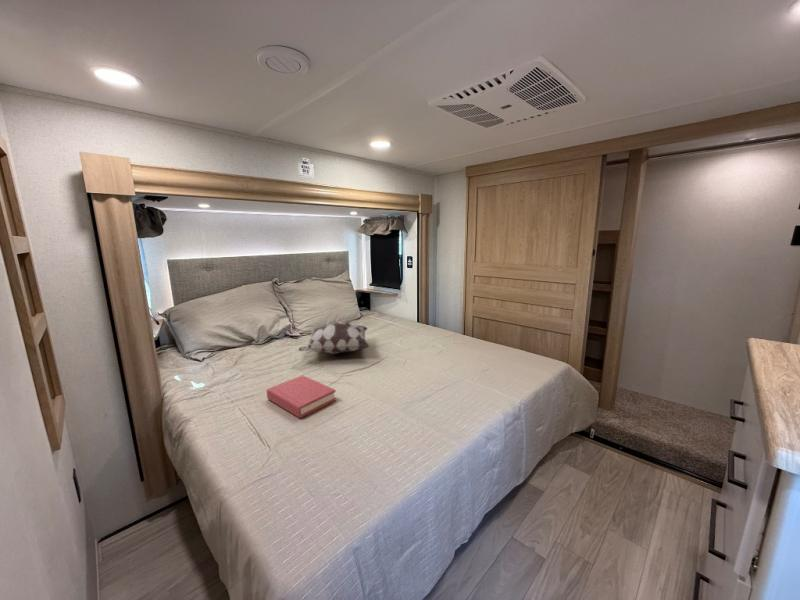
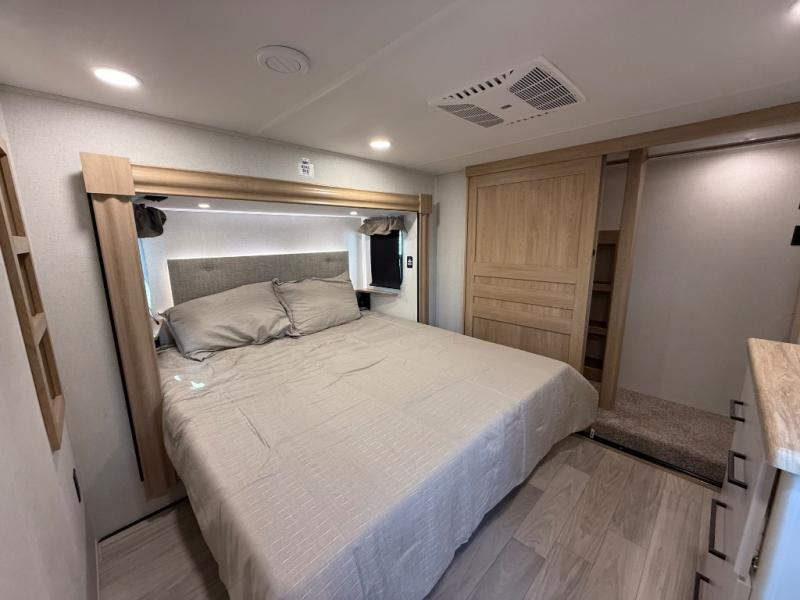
- hardback book [266,374,337,419]
- decorative pillow [298,321,370,355]
